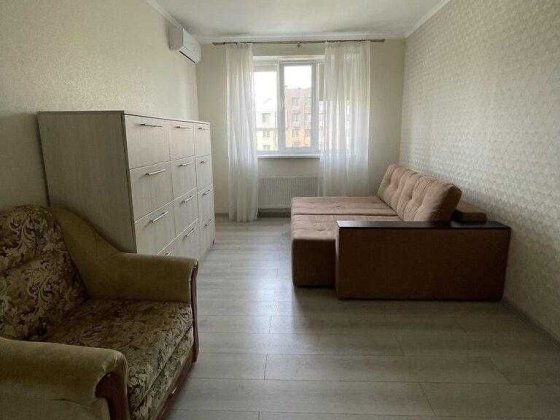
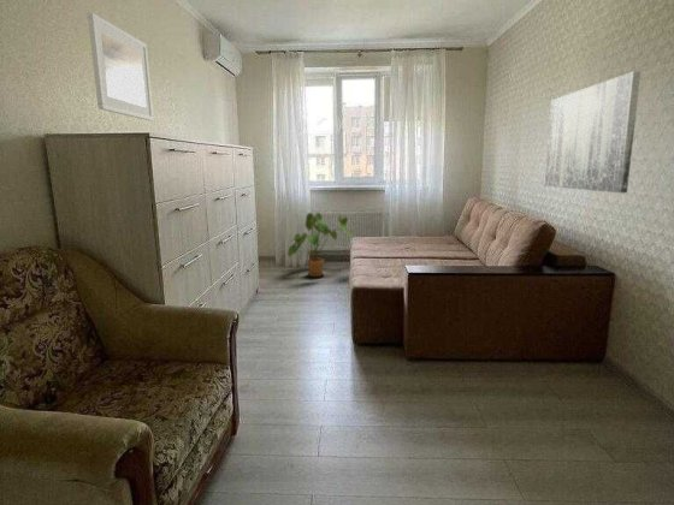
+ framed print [87,11,154,121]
+ house plant [286,212,354,278]
+ wall art [544,70,642,194]
